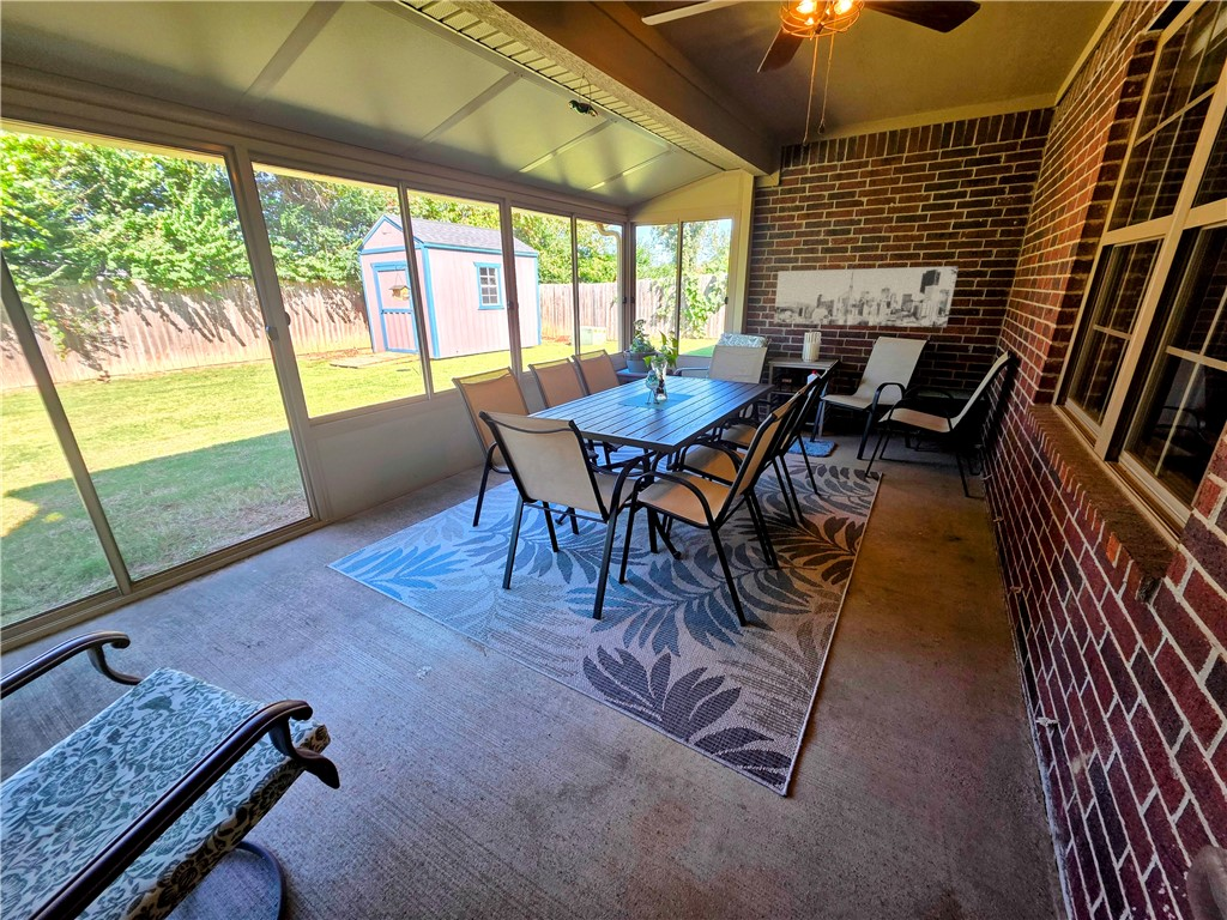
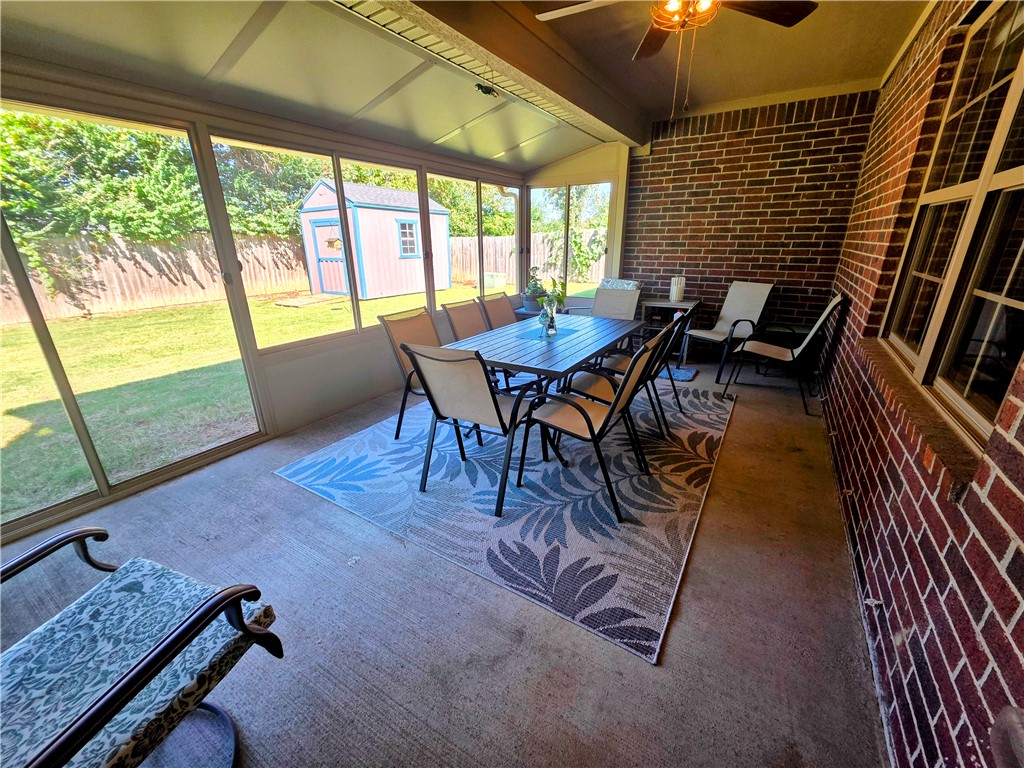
- wall art [773,265,960,328]
